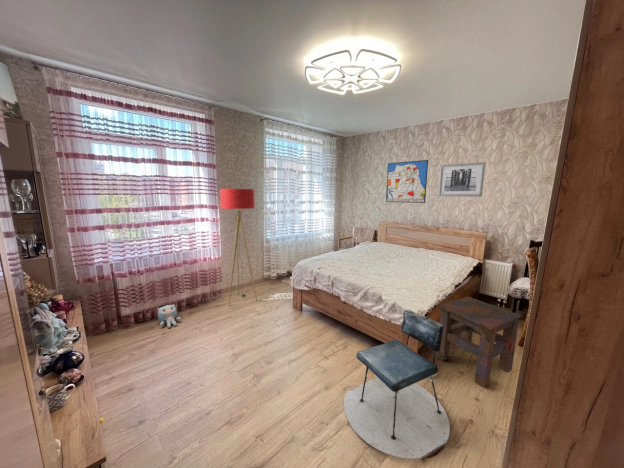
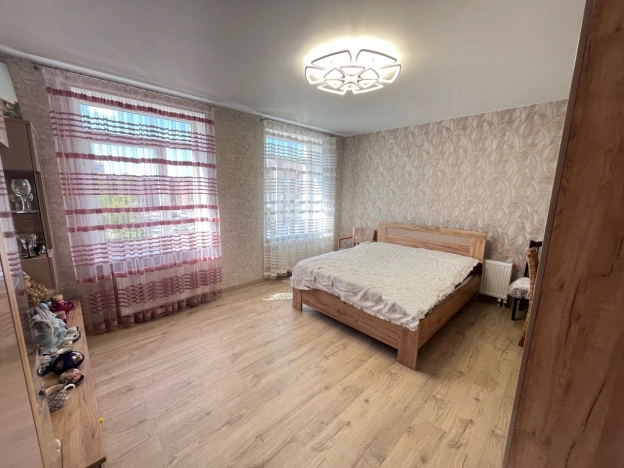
- floor lamp [219,188,258,307]
- side table [435,296,523,388]
- wall art [437,161,486,198]
- plush toy [157,303,182,329]
- wall art [385,159,429,204]
- chair [343,308,451,461]
